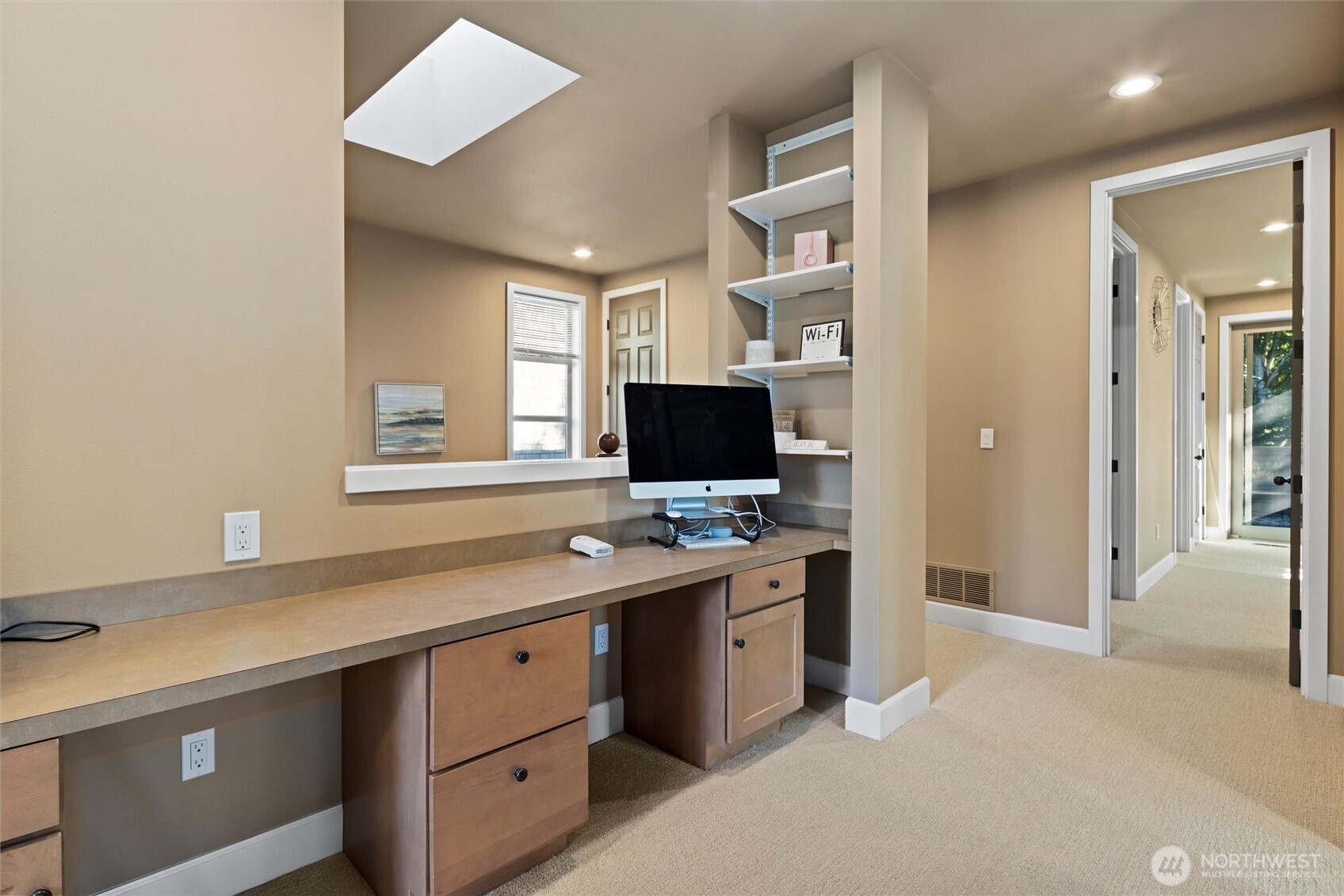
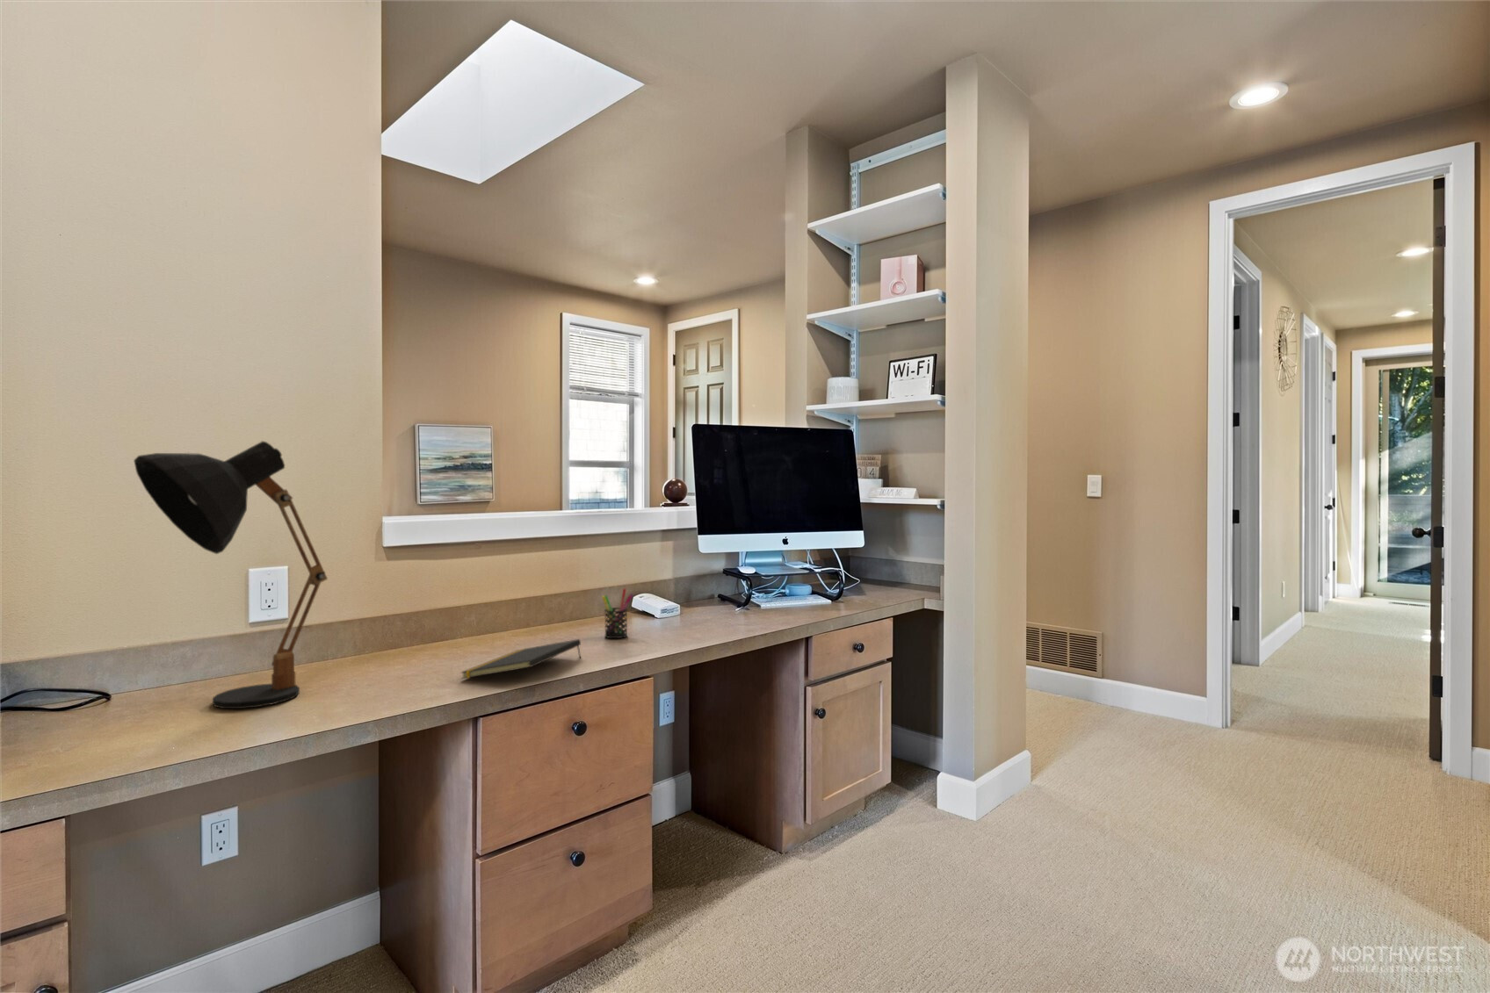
+ notepad [459,638,582,679]
+ pen holder [601,587,634,639]
+ desk lamp [133,440,328,709]
